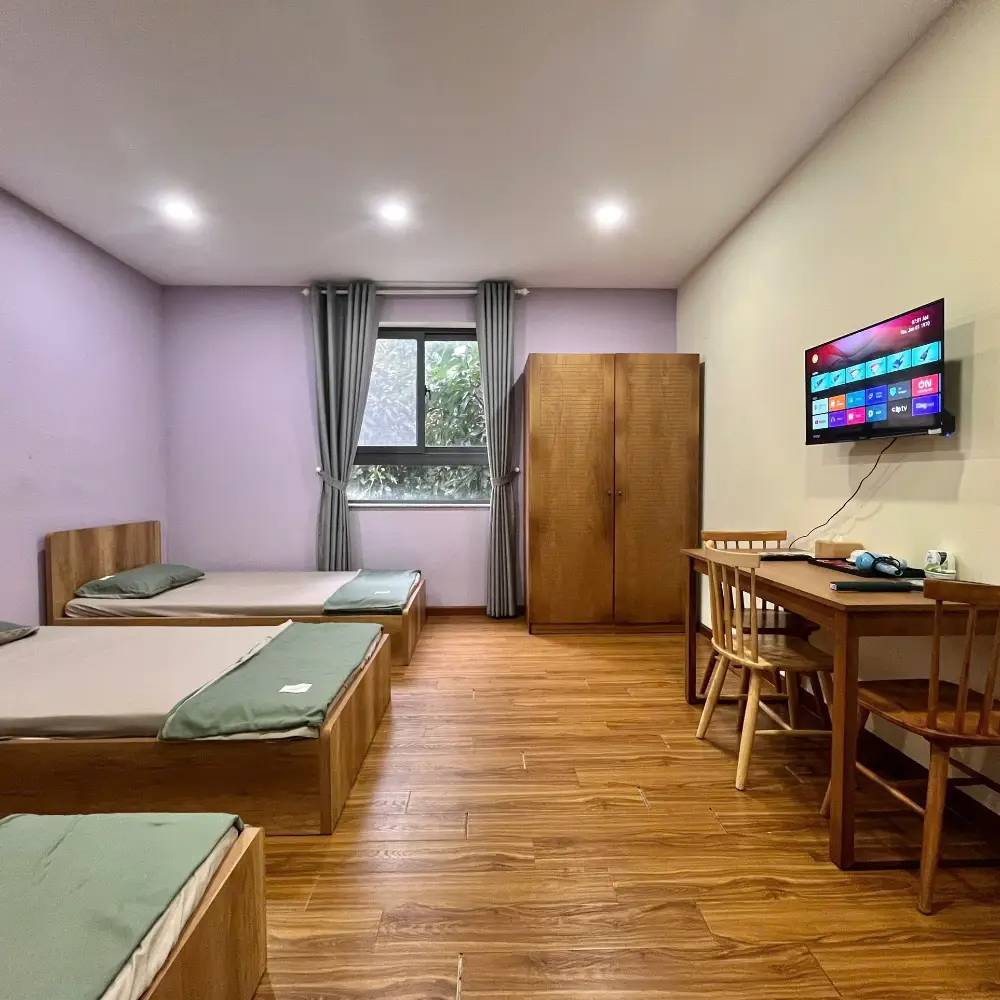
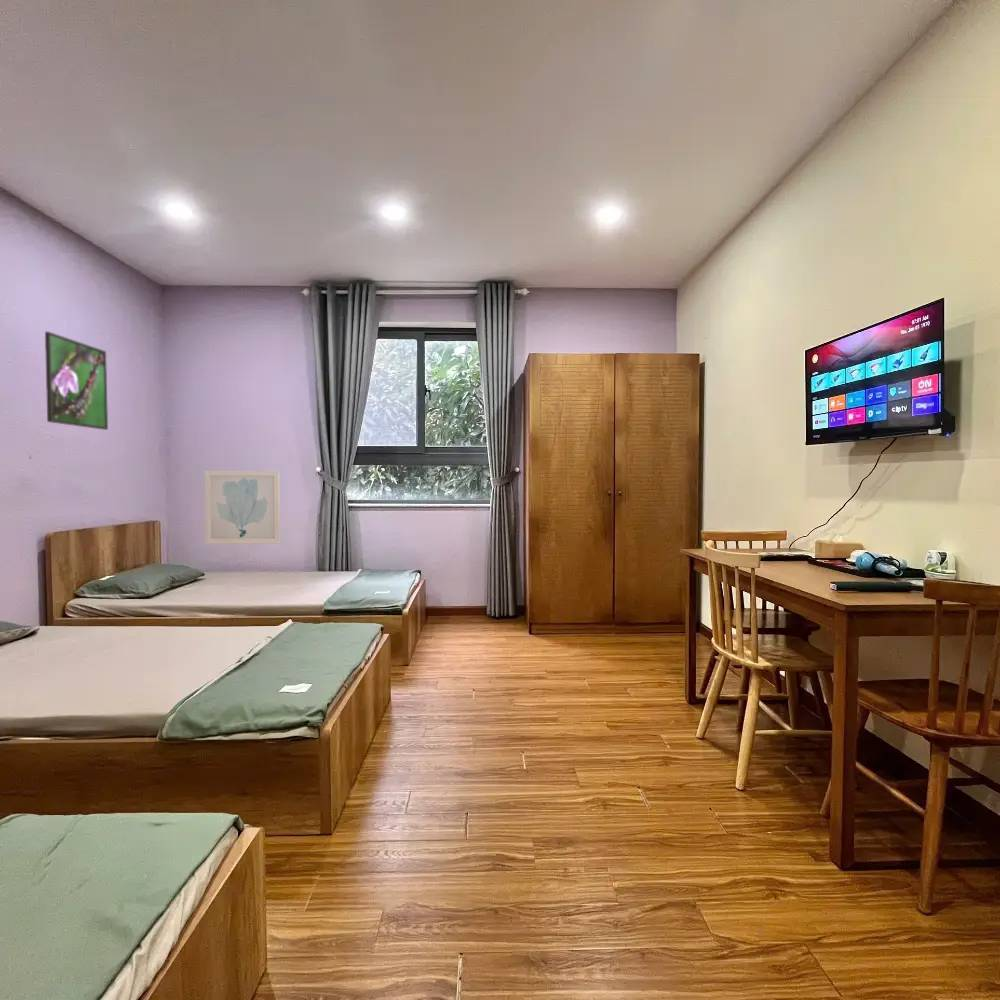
+ wall art [204,470,281,545]
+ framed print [44,331,109,431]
